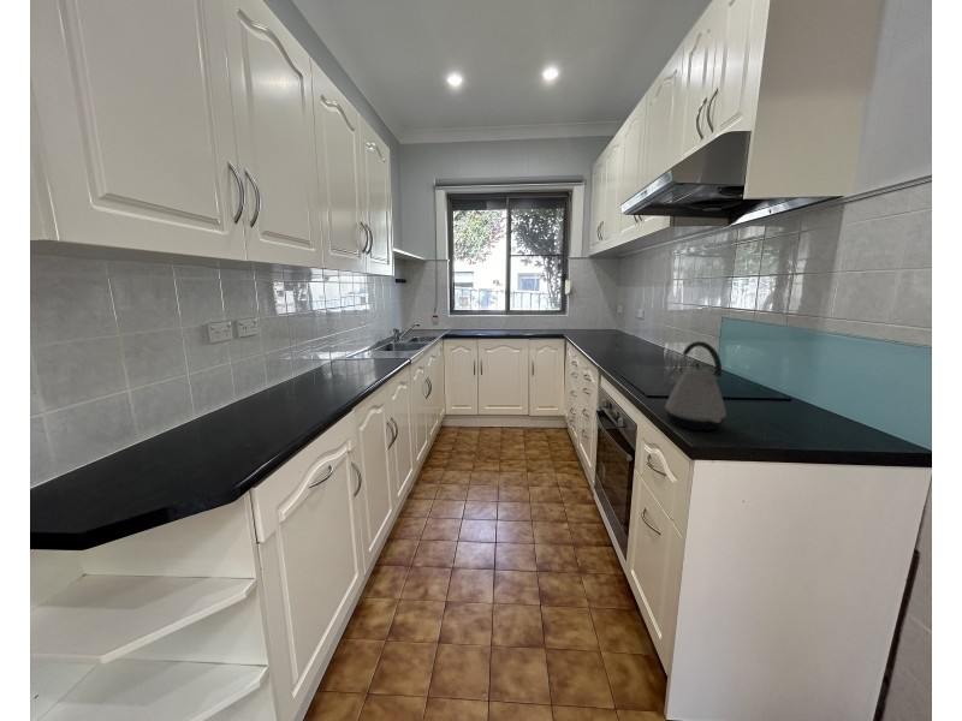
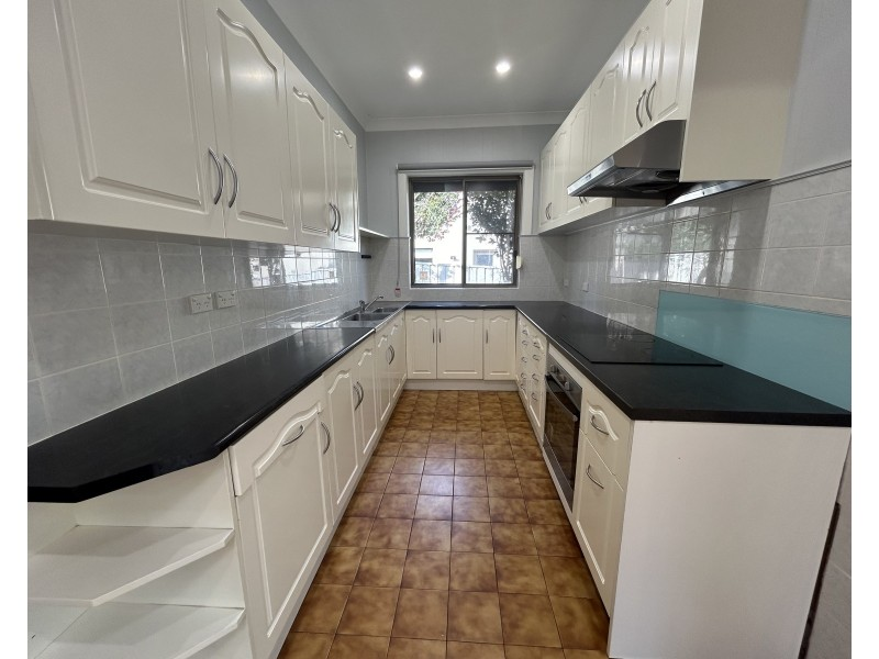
- kettle [664,340,728,431]
